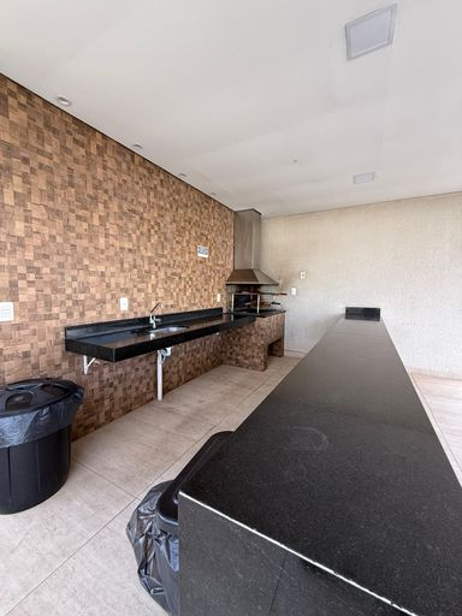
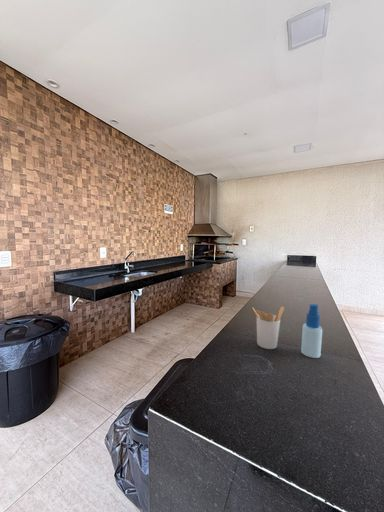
+ spray bottle [300,303,323,359]
+ utensil holder [251,306,285,350]
